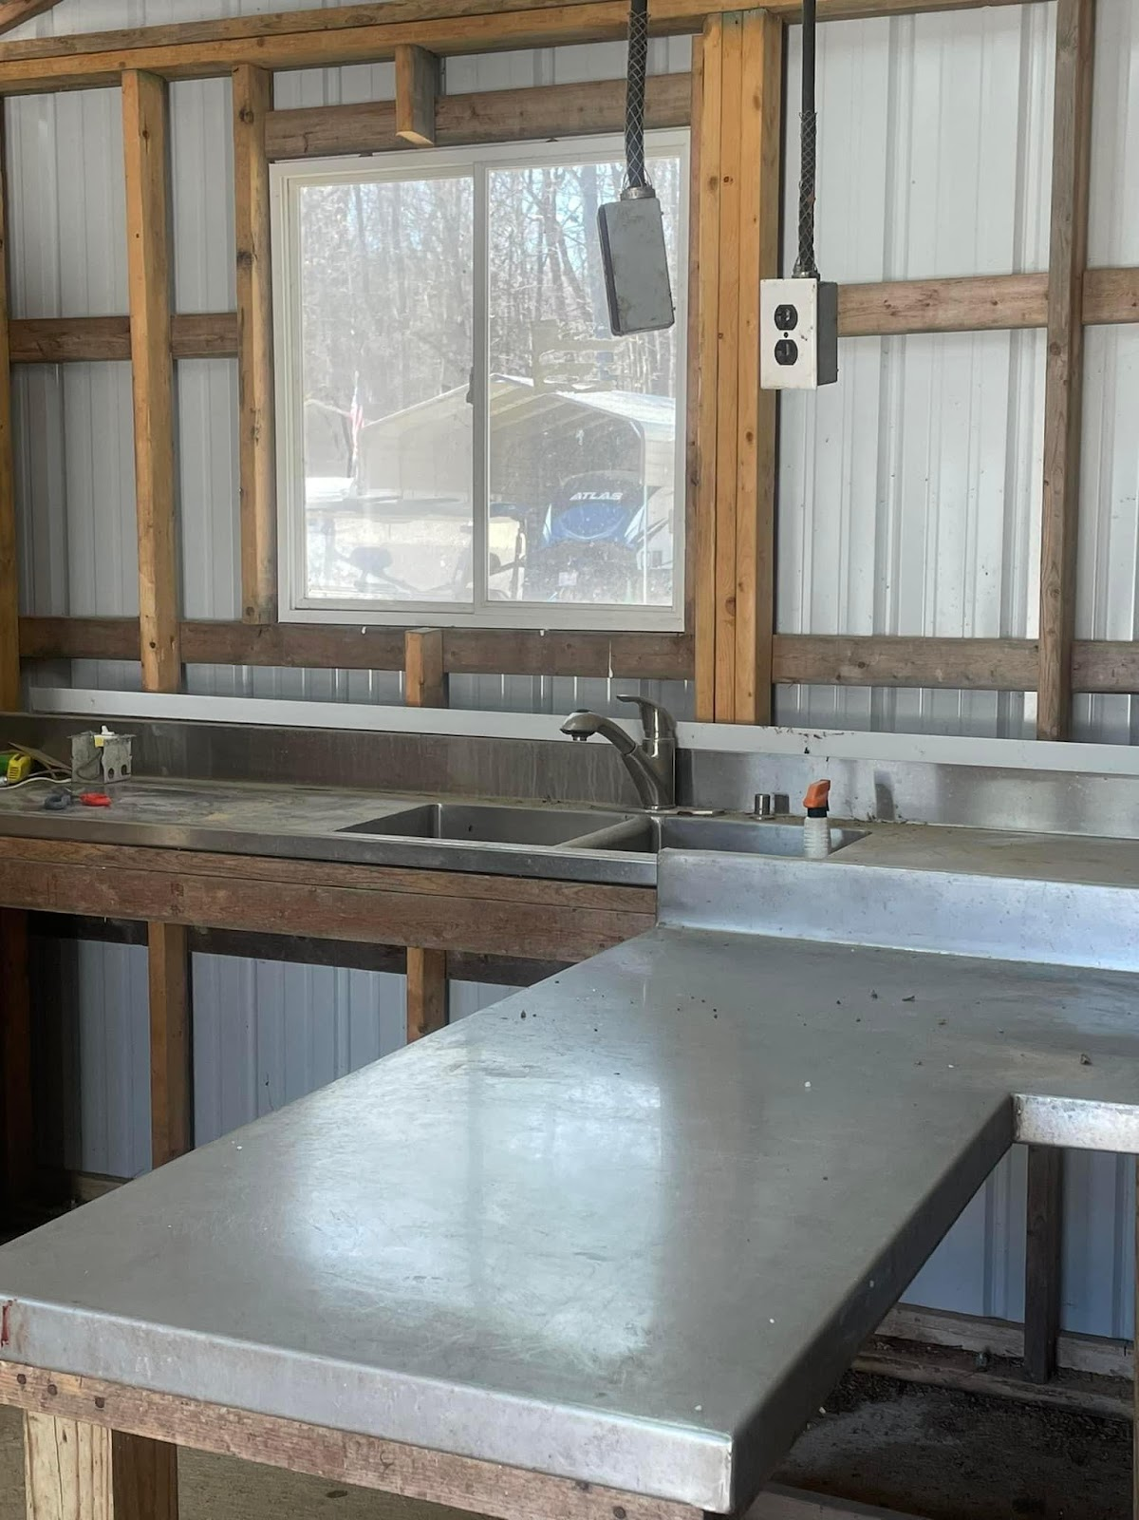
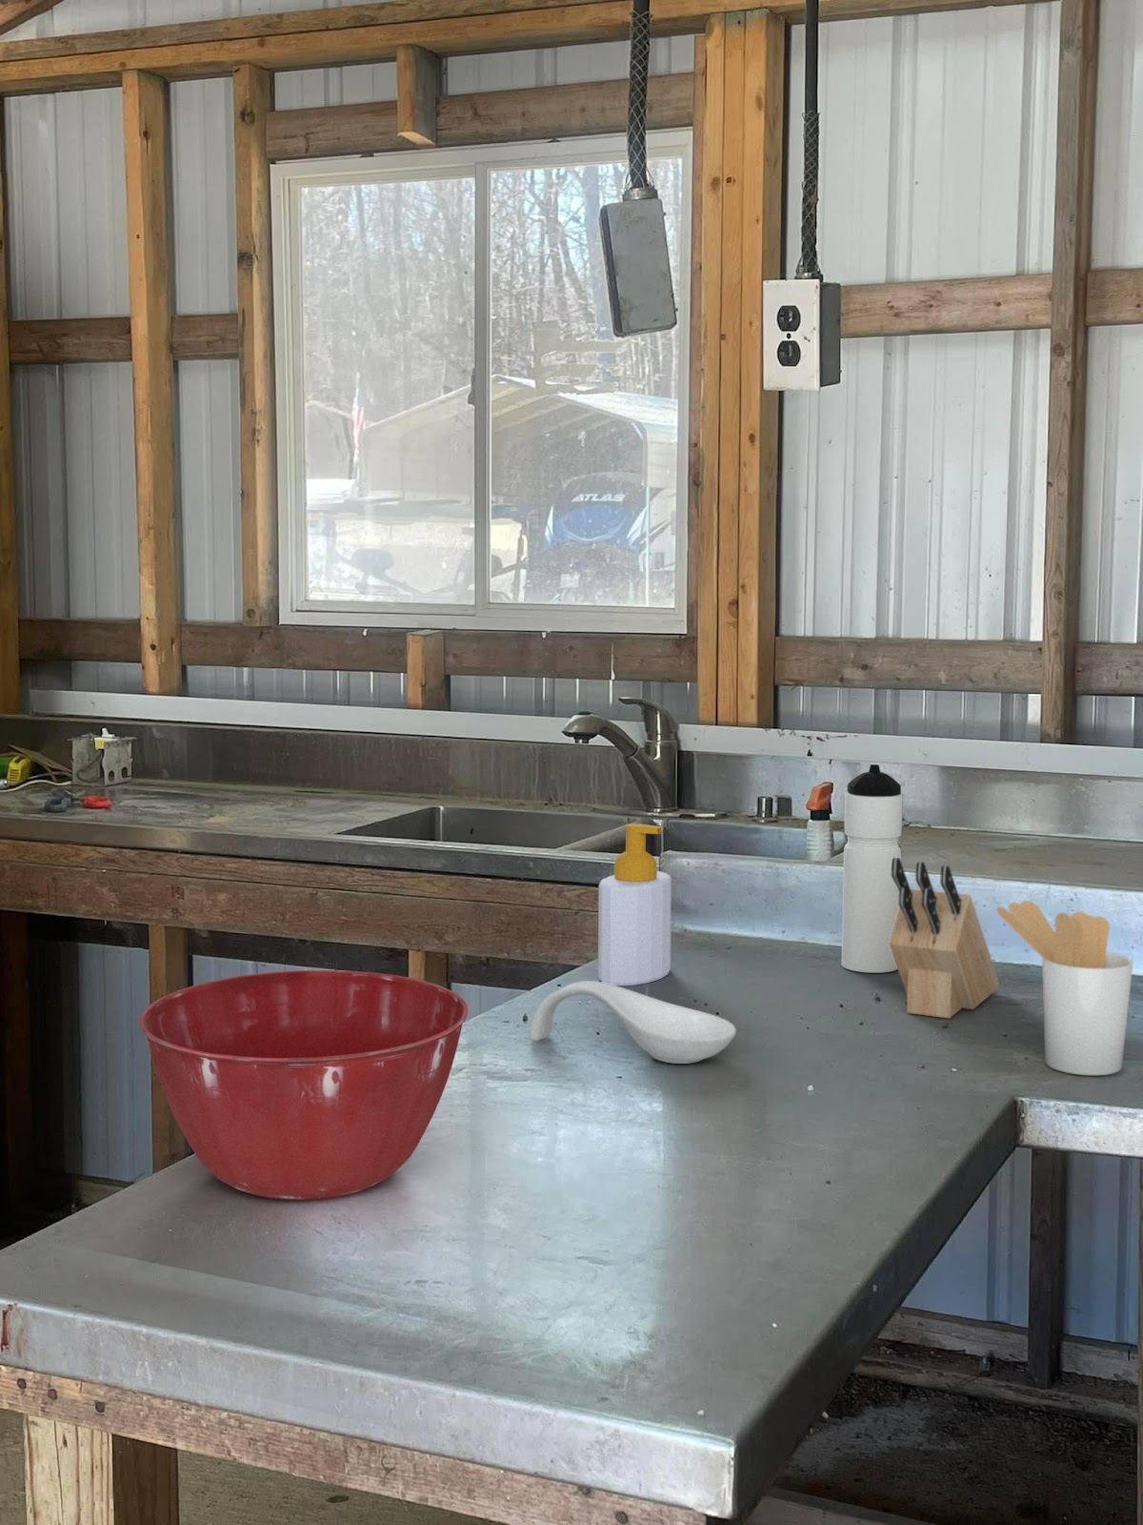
+ soap bottle [597,823,672,987]
+ utensil holder [995,899,1135,1076]
+ water bottle [842,764,904,974]
+ knife block [888,857,1000,1019]
+ spoon rest [528,980,737,1065]
+ mixing bowl [138,969,468,1201]
